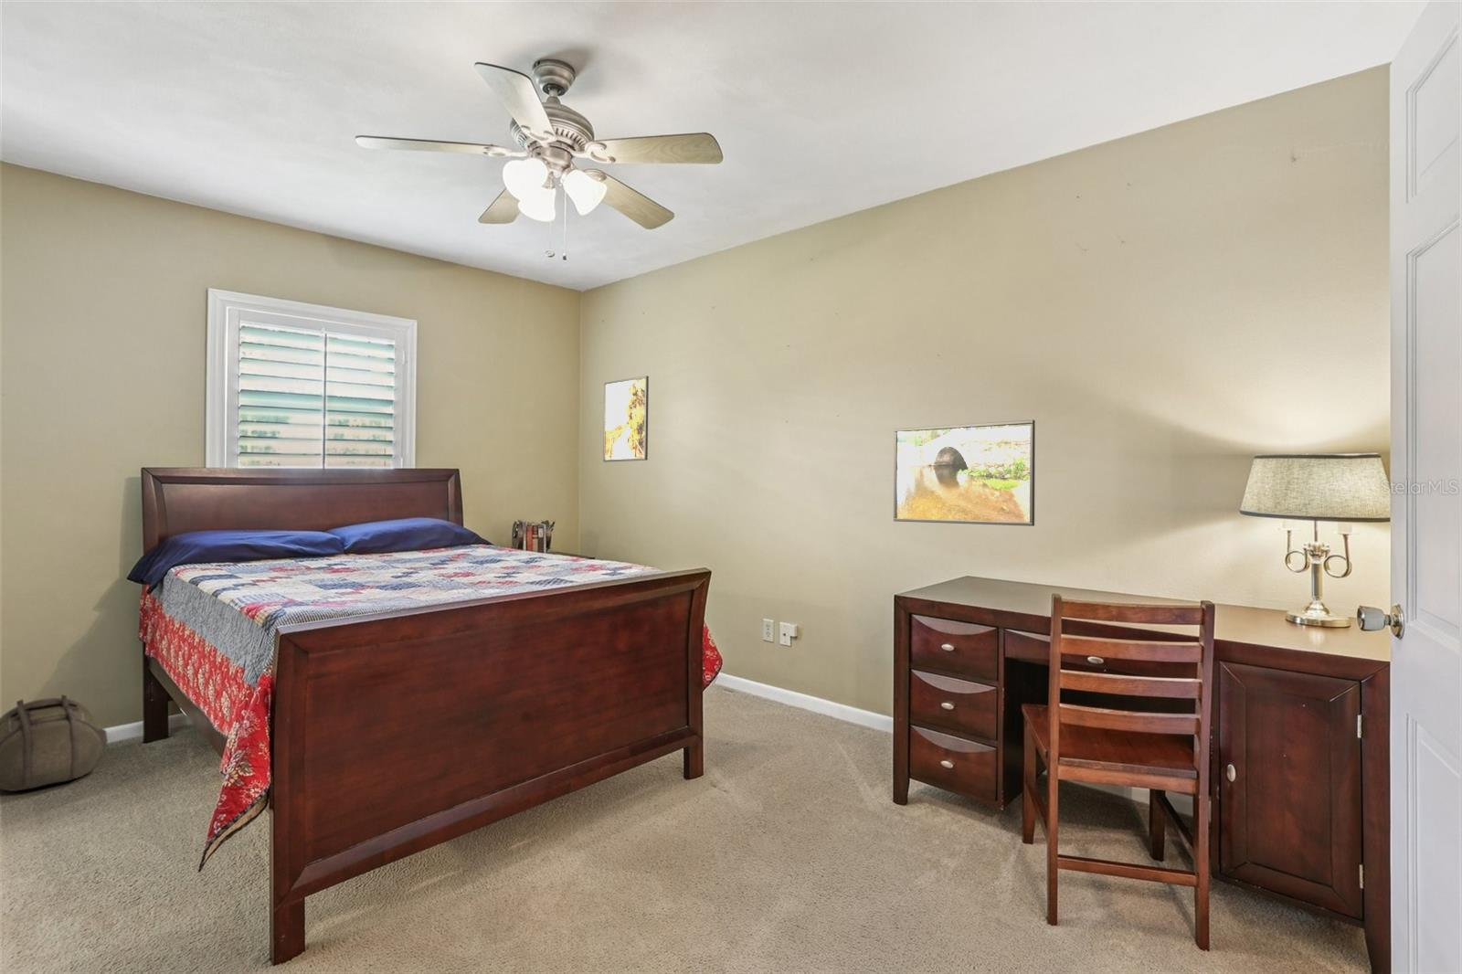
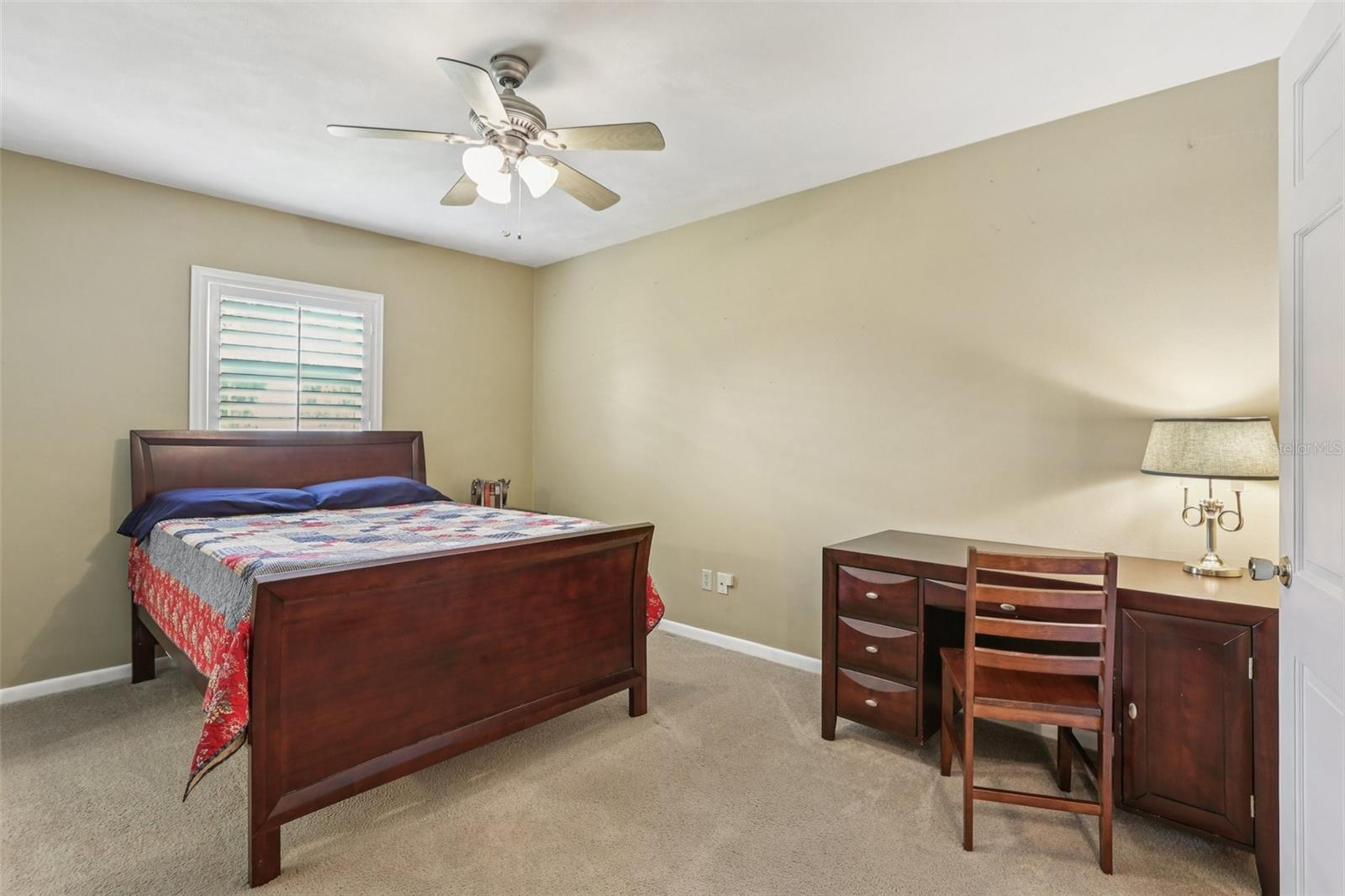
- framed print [892,420,1036,527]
- backpack [0,695,109,792]
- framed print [602,375,650,463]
